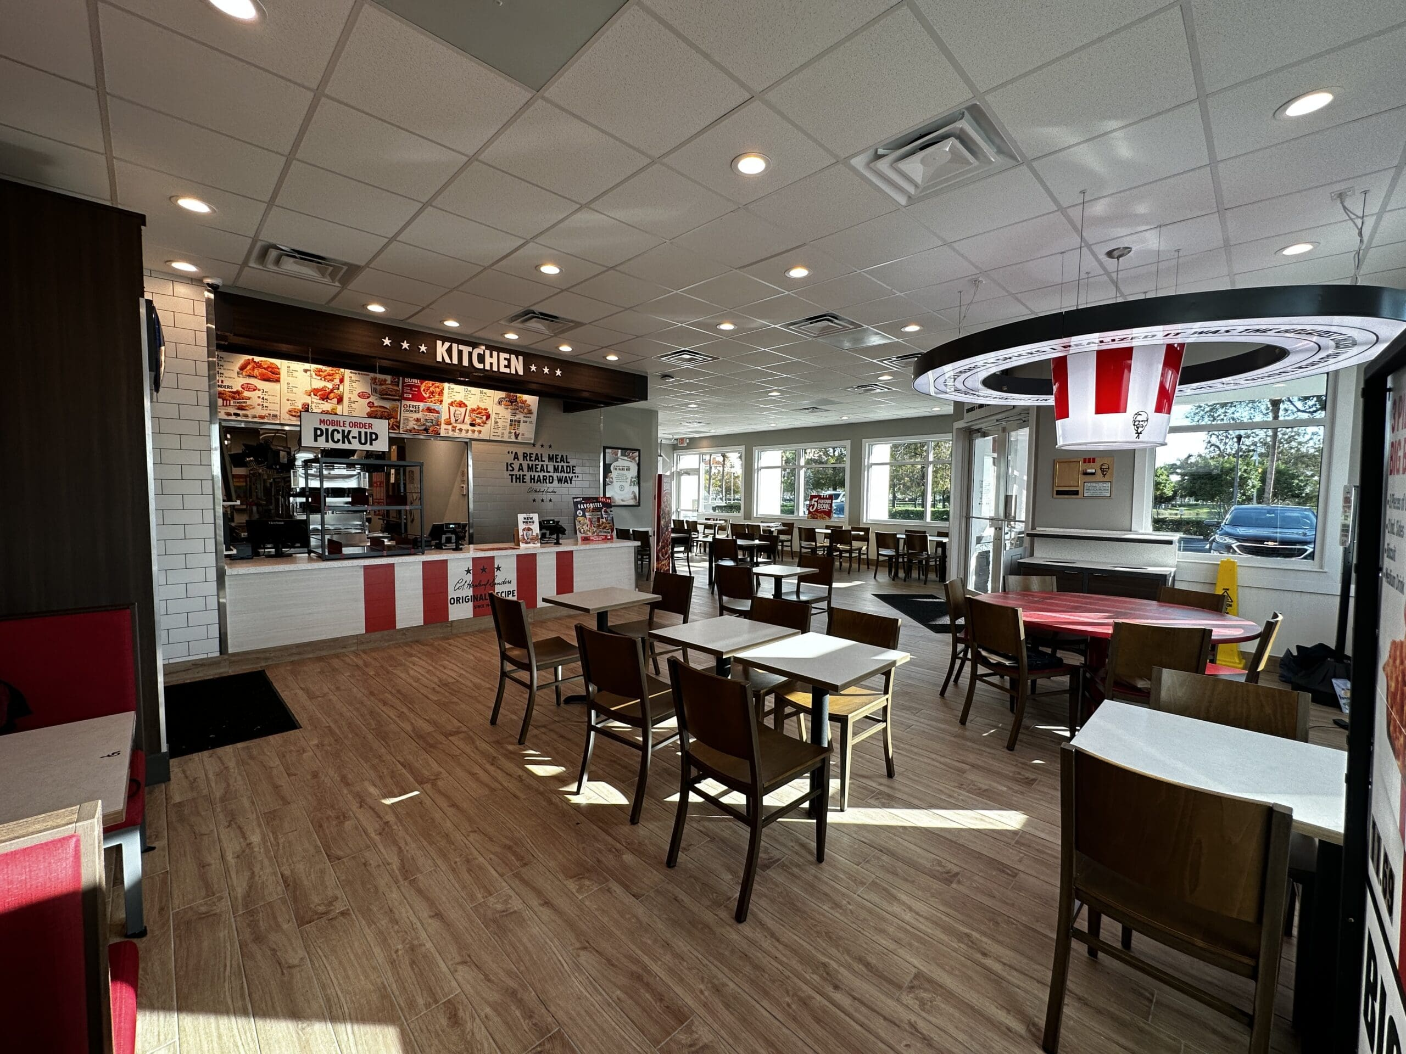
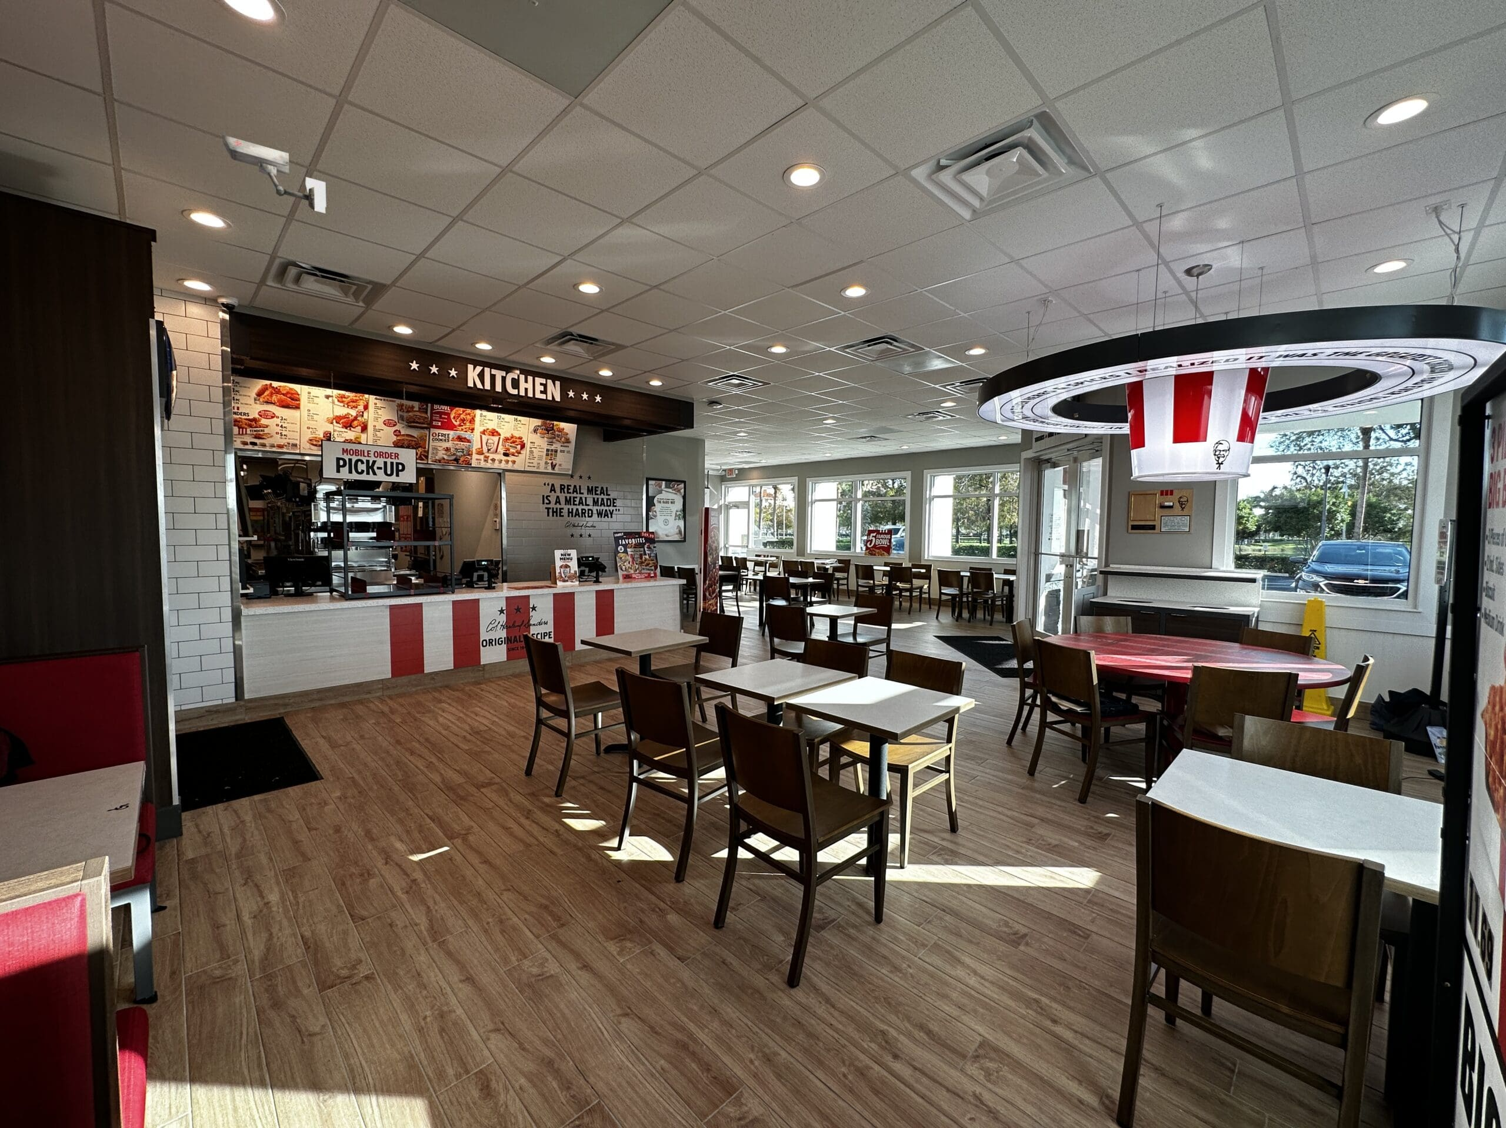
+ security camera [222,135,326,213]
